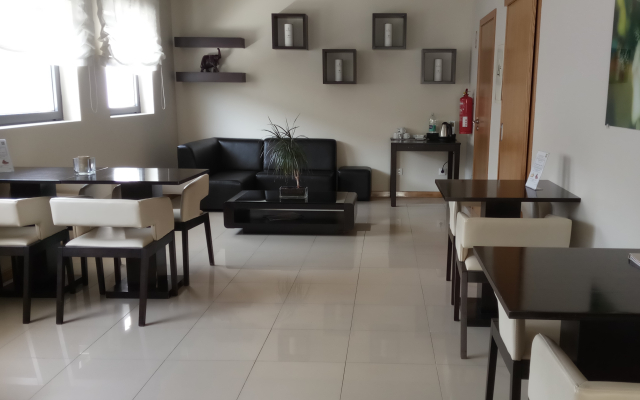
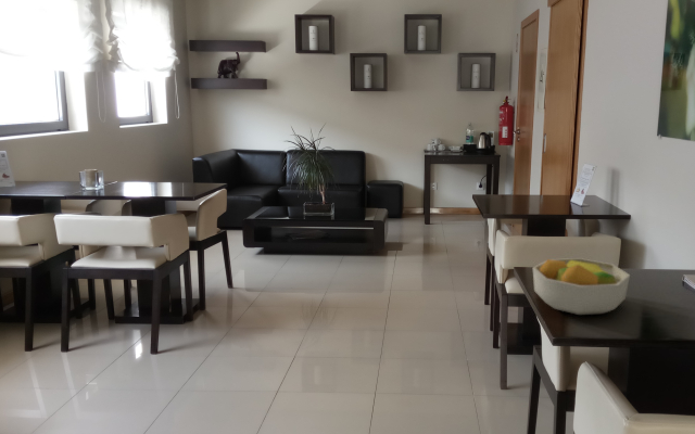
+ fruit bowl [532,257,631,316]
